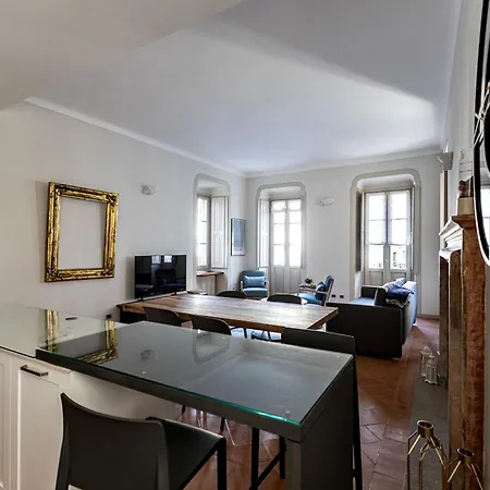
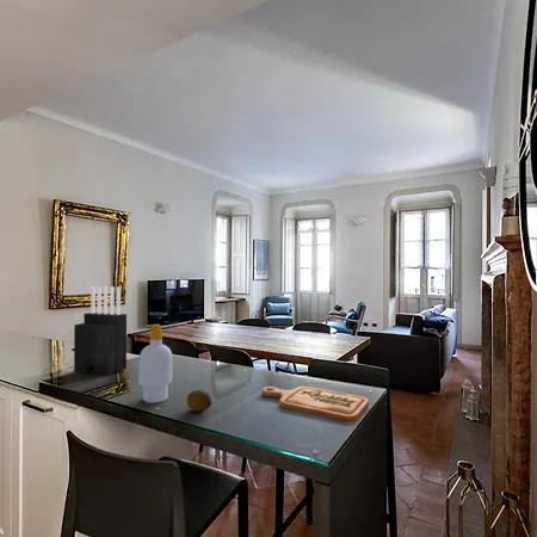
+ cutting board [261,385,370,422]
+ knife block [73,285,128,376]
+ soap bottle [138,323,173,405]
+ fruit [186,389,212,413]
